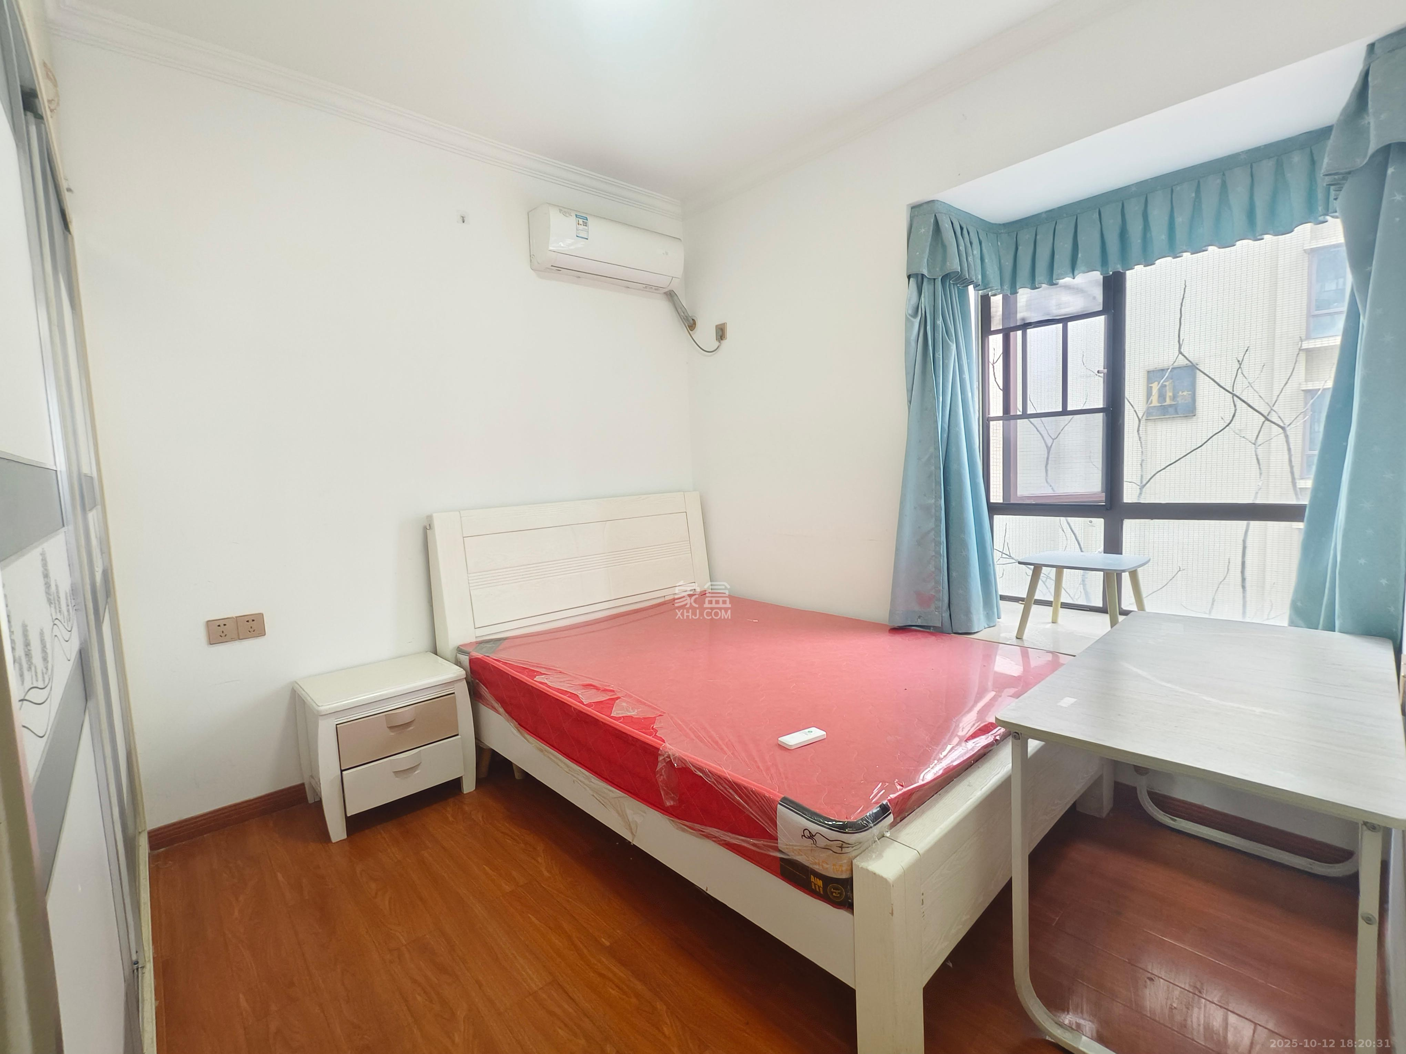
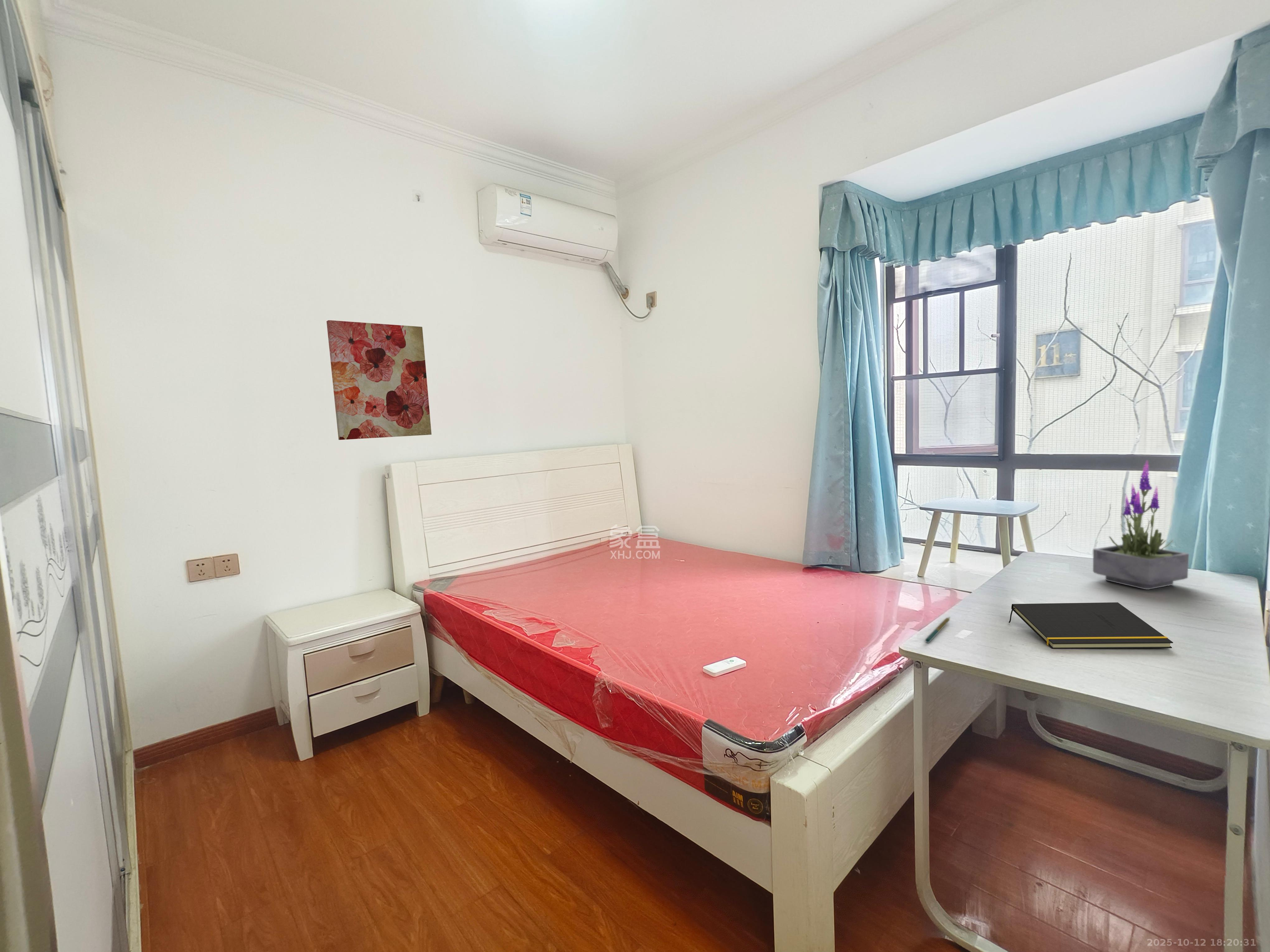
+ pen [925,616,951,643]
+ potted plant [1093,460,1189,590]
+ notepad [1009,602,1174,649]
+ wall art [326,320,432,440]
